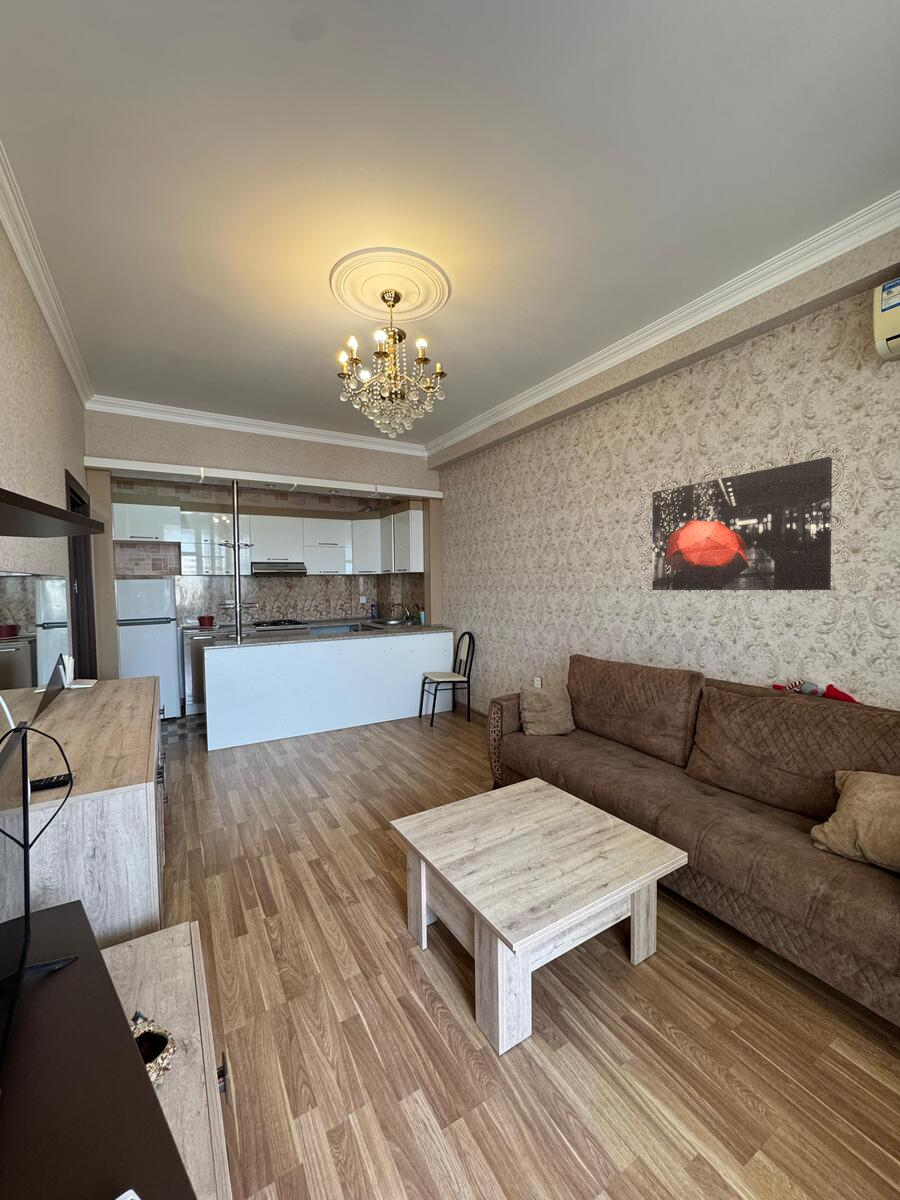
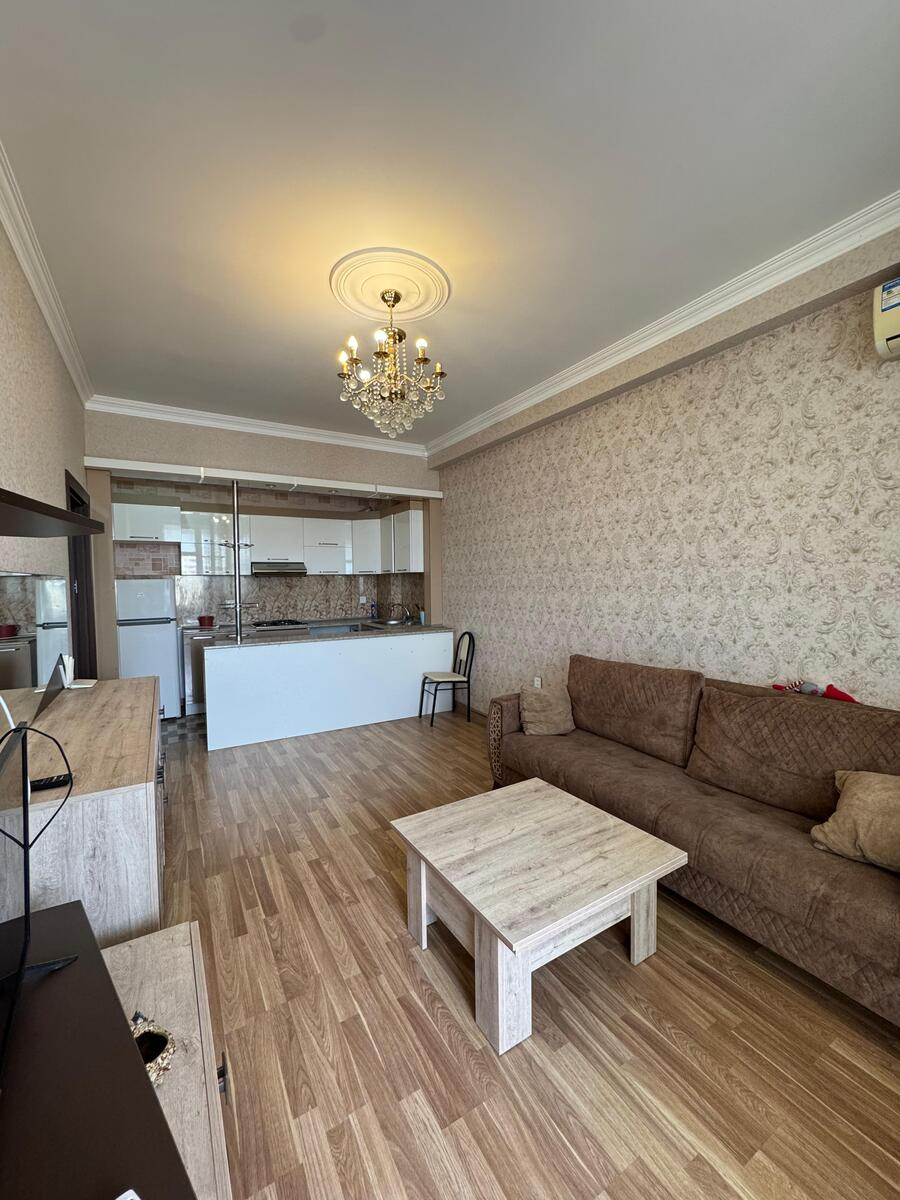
- wall art [651,456,833,591]
